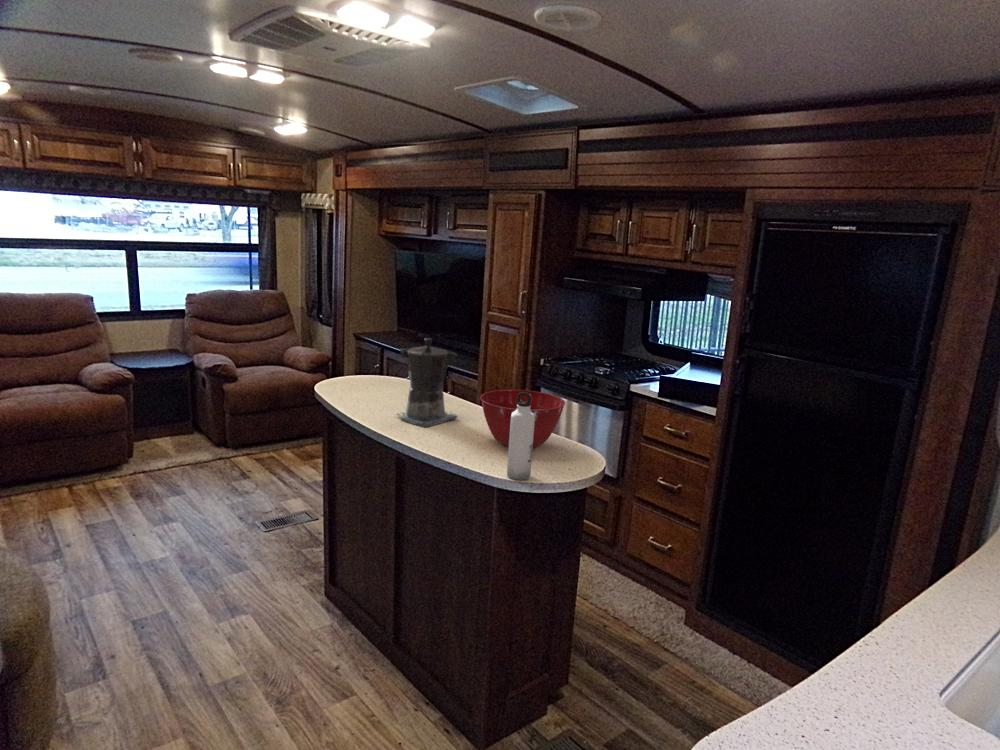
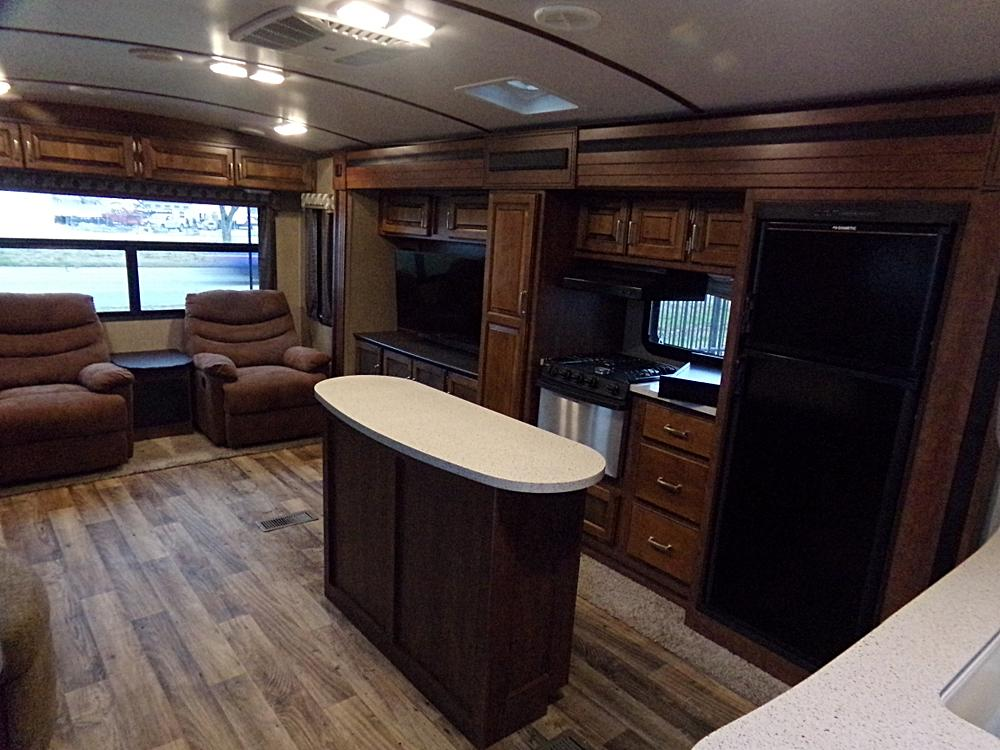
- mixing bowl [479,389,567,449]
- water bottle [506,392,535,481]
- coffee maker [394,337,458,428]
